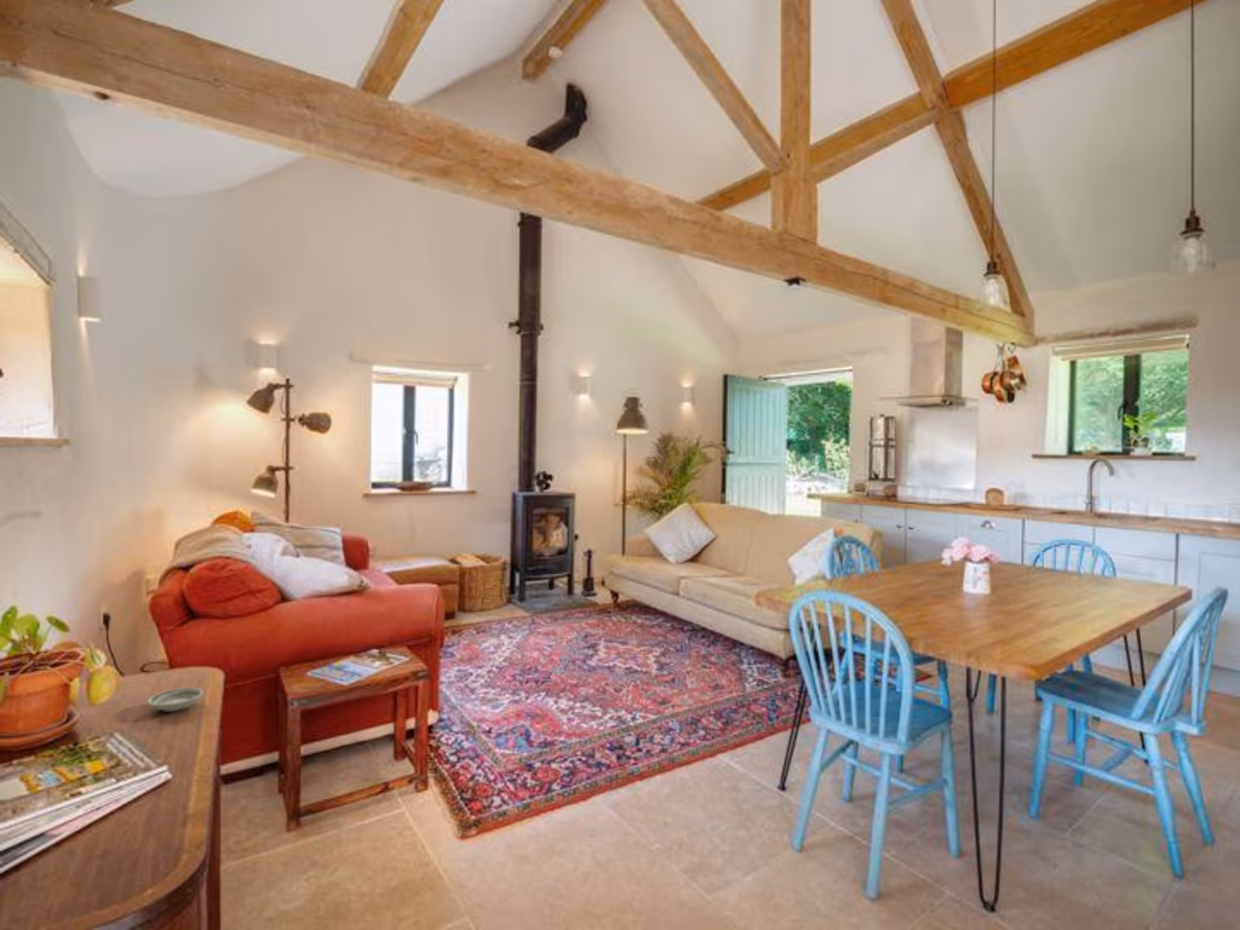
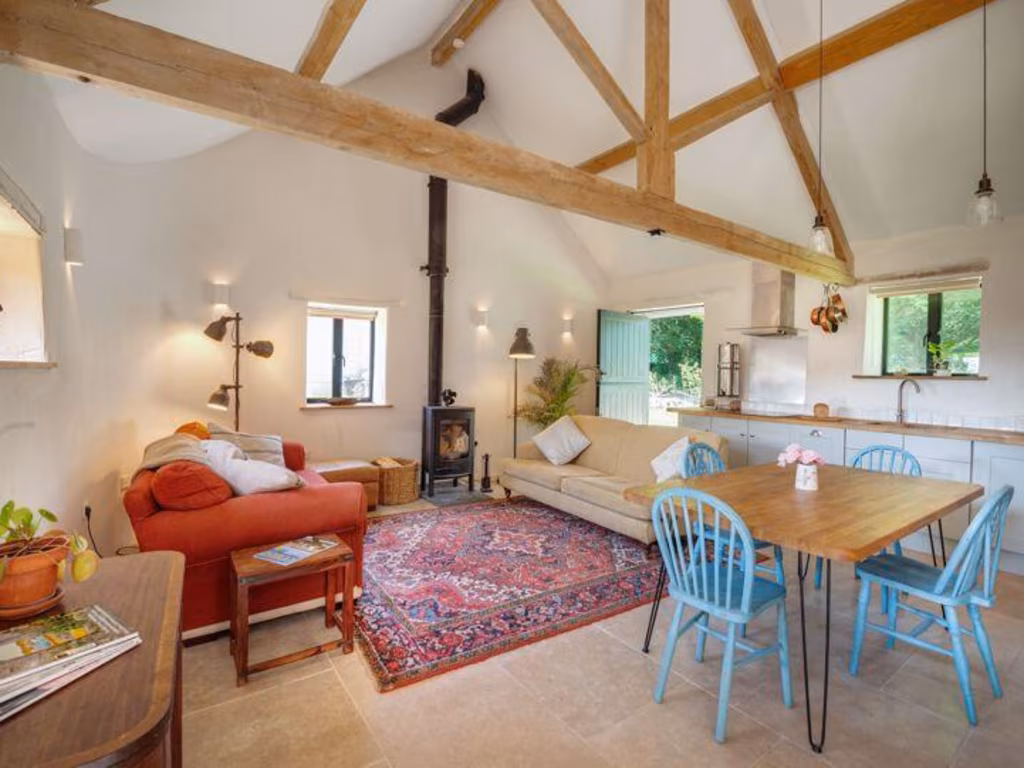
- saucer [147,687,205,713]
